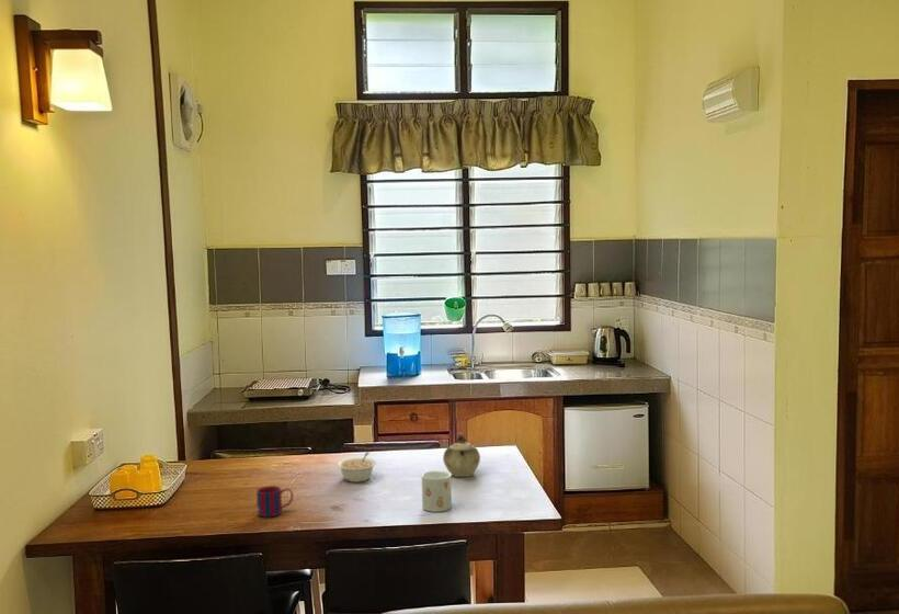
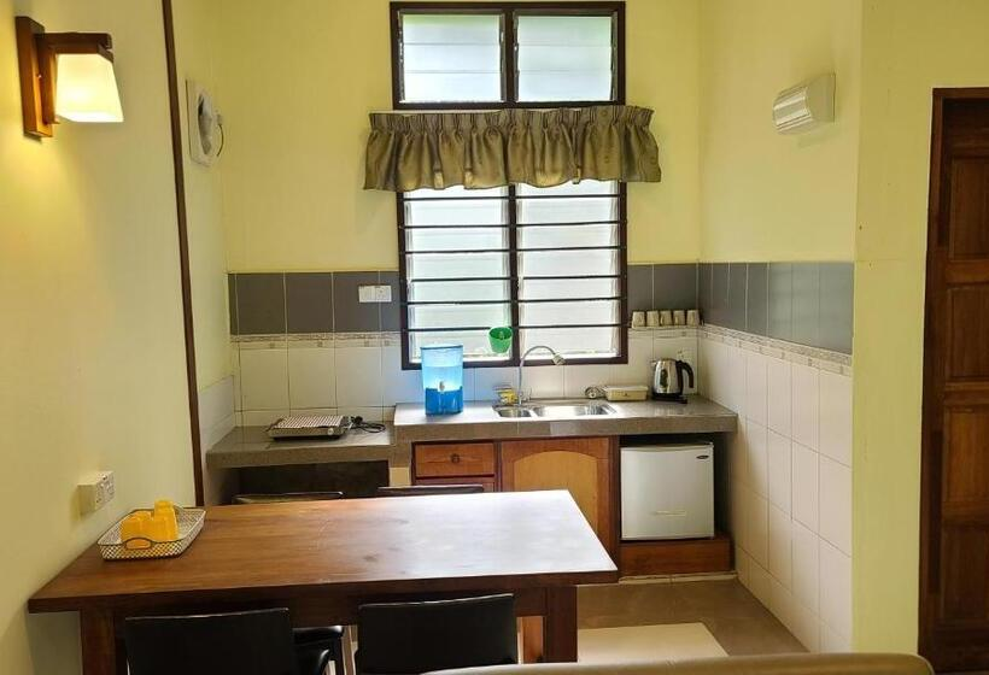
- legume [337,451,377,484]
- mug [255,485,294,519]
- teapot [442,433,481,478]
- mug [421,469,453,513]
